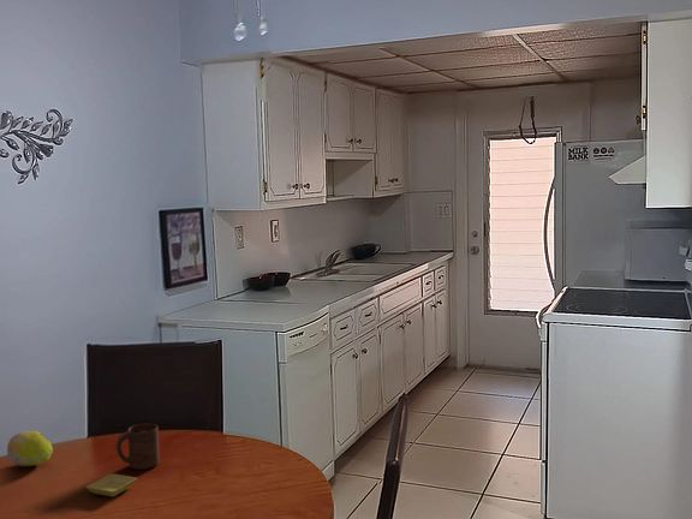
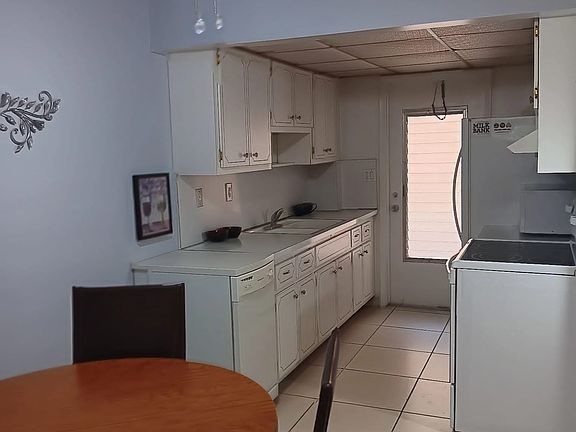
- cup [115,422,161,471]
- saucer [85,472,138,497]
- fruit [6,430,54,467]
